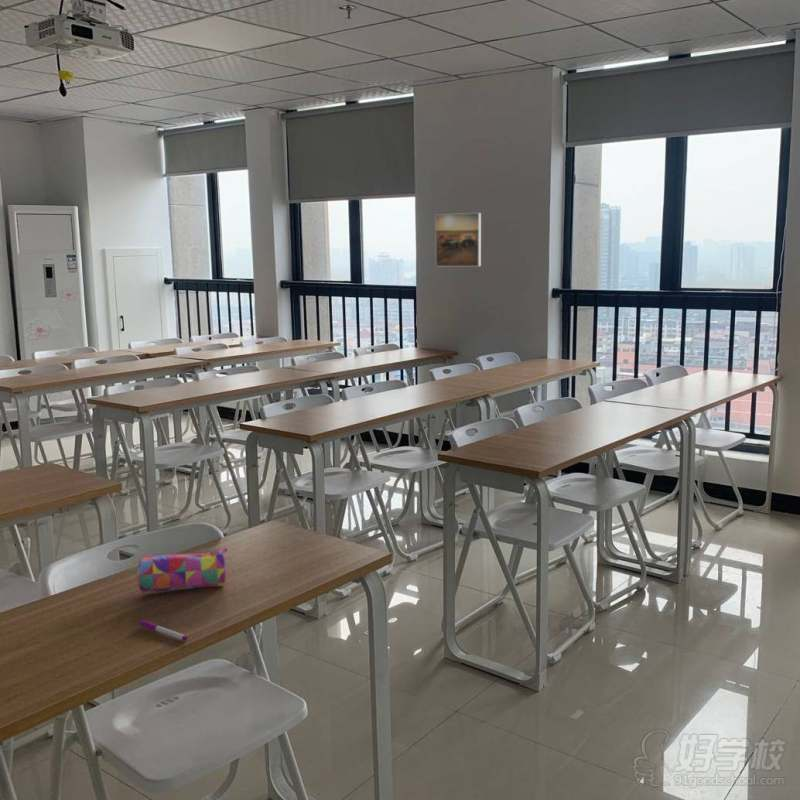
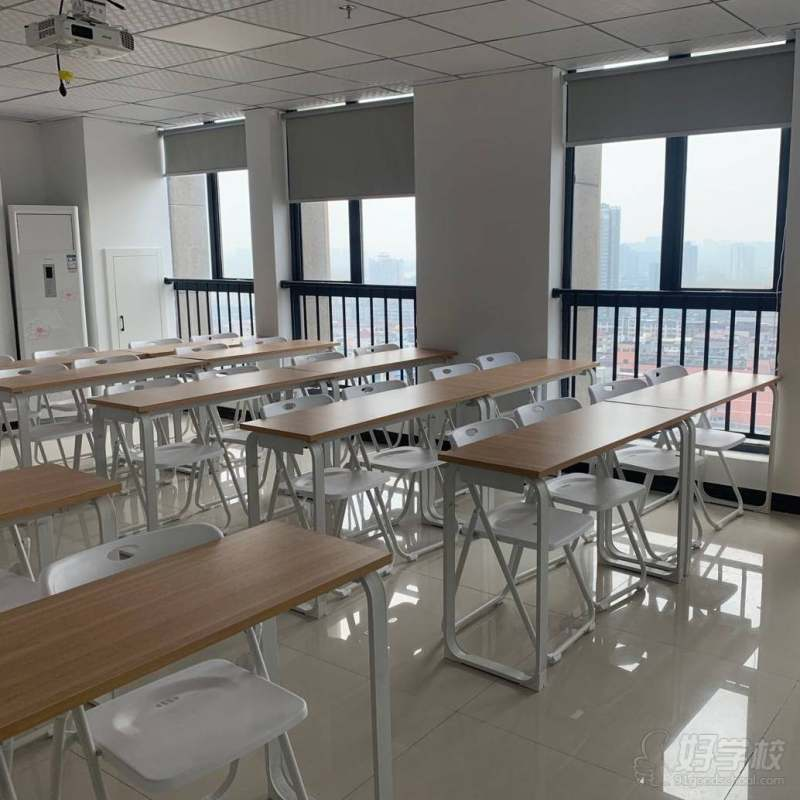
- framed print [435,212,482,267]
- pen [139,619,188,642]
- pencil case [136,546,229,594]
